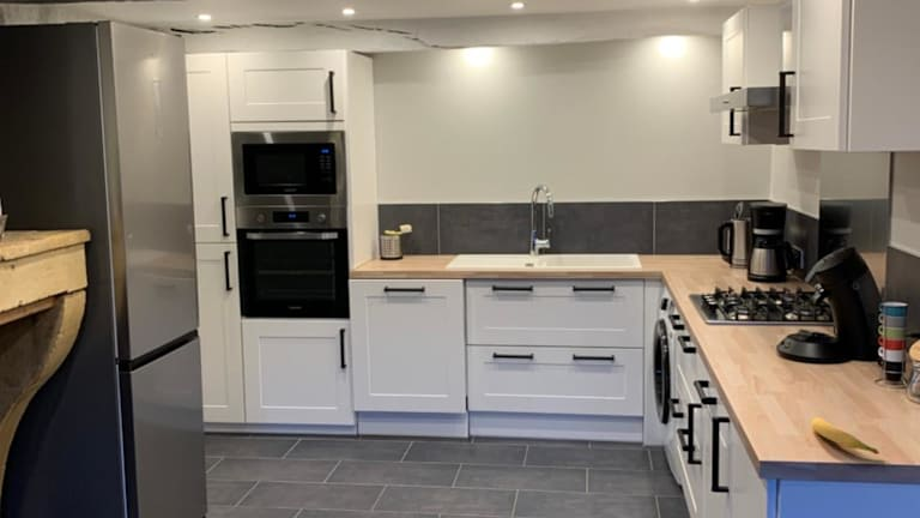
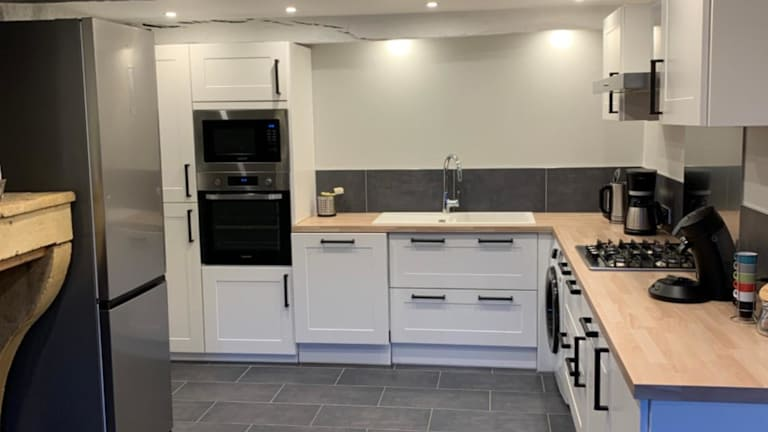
- banana [811,416,880,456]
